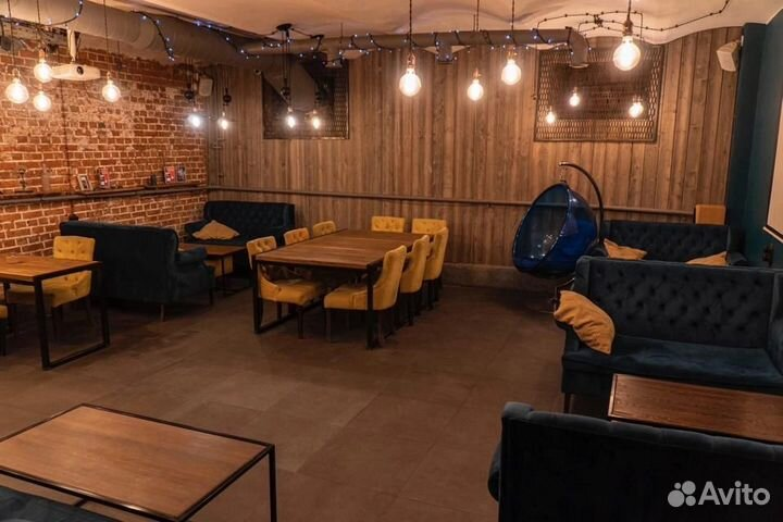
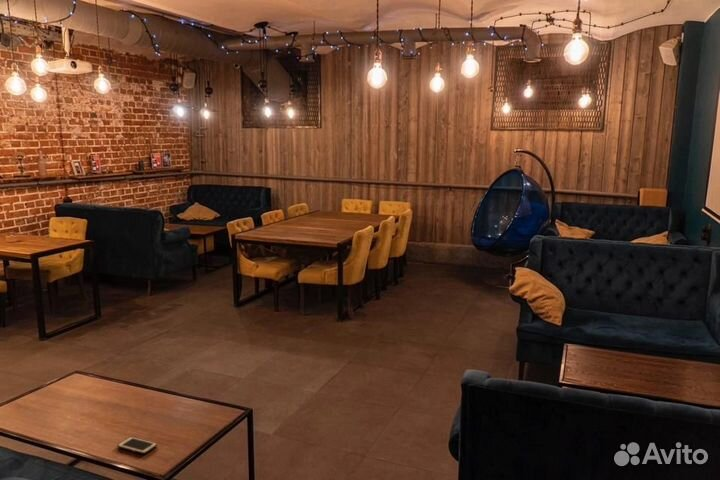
+ cell phone [116,436,158,455]
